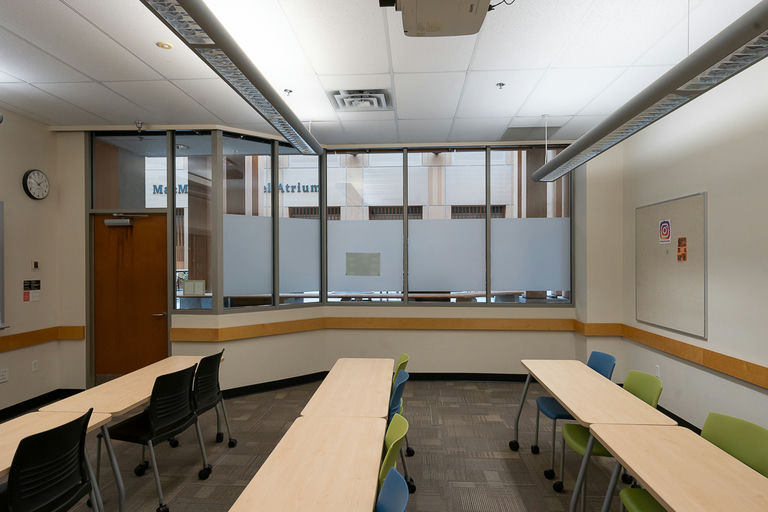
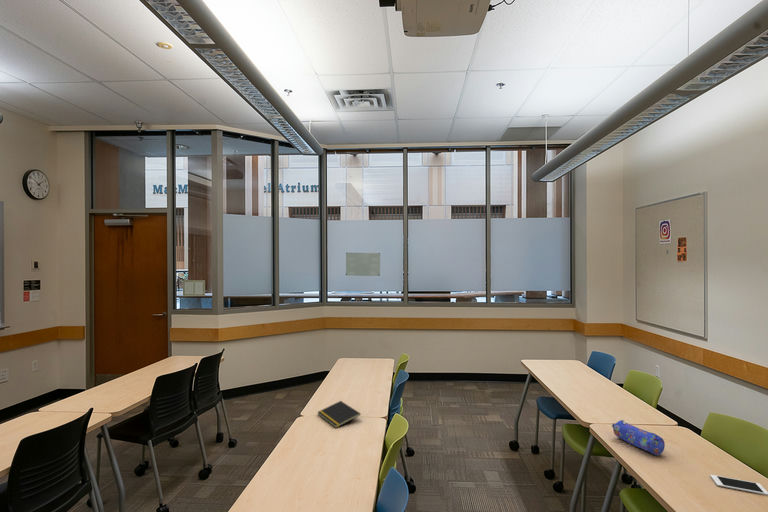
+ notepad [317,400,361,429]
+ pencil case [611,419,666,456]
+ cell phone [710,474,768,496]
